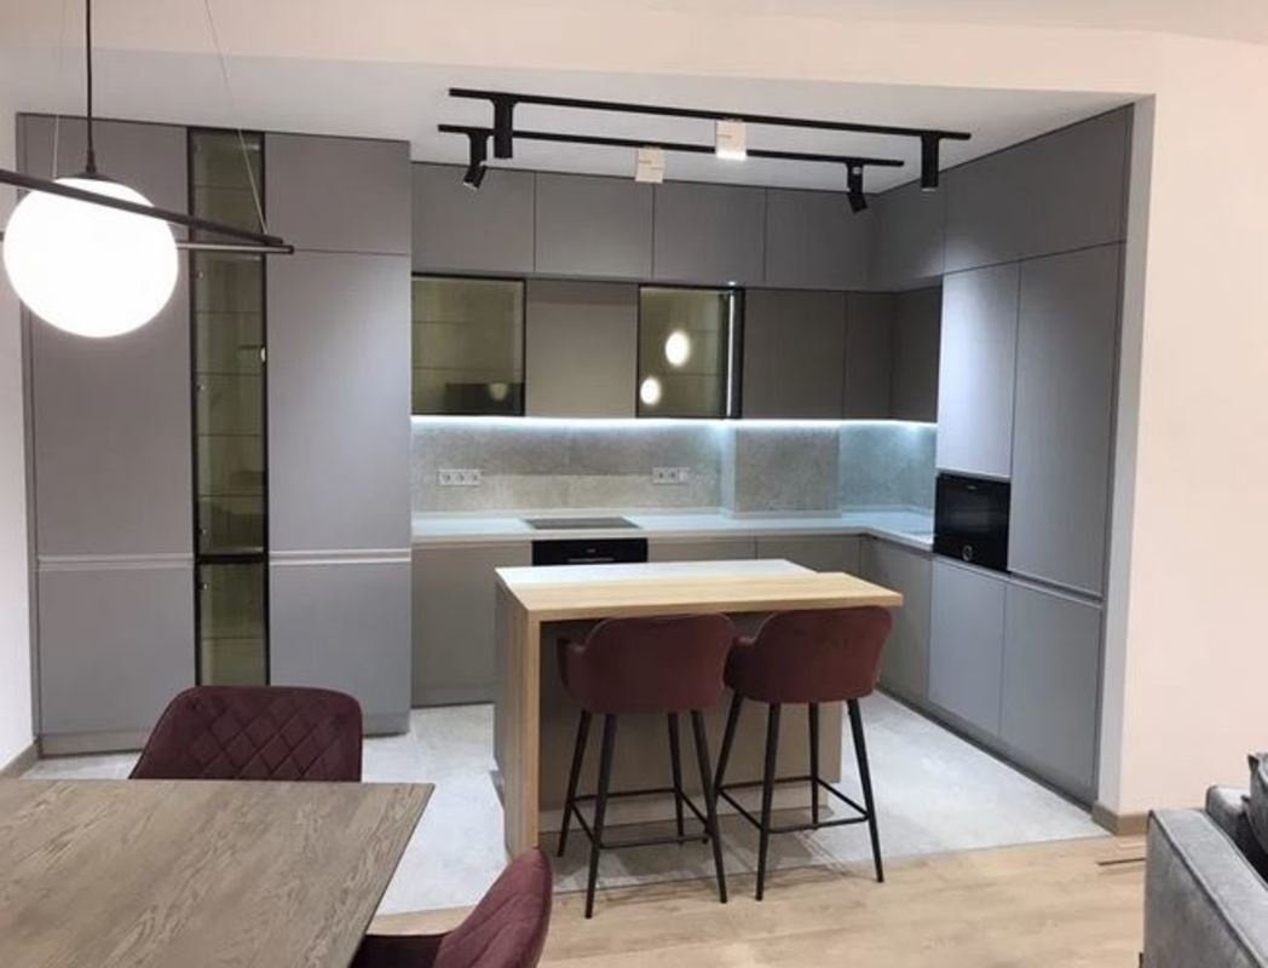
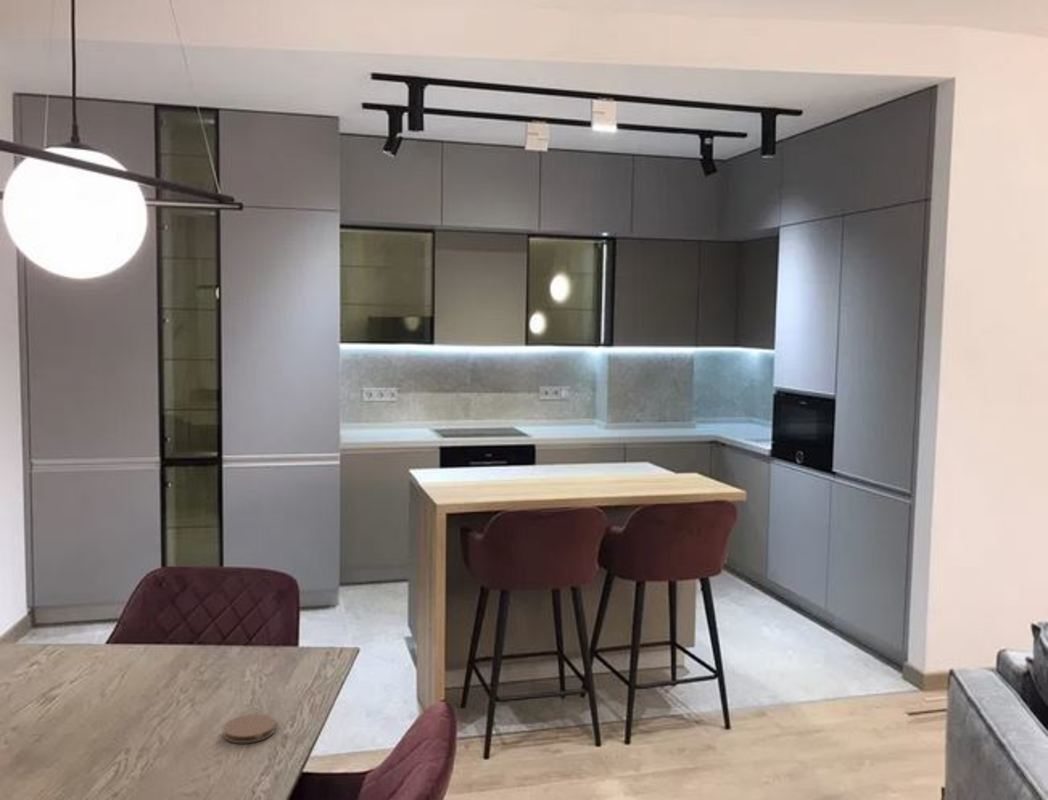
+ coaster [222,713,276,744]
